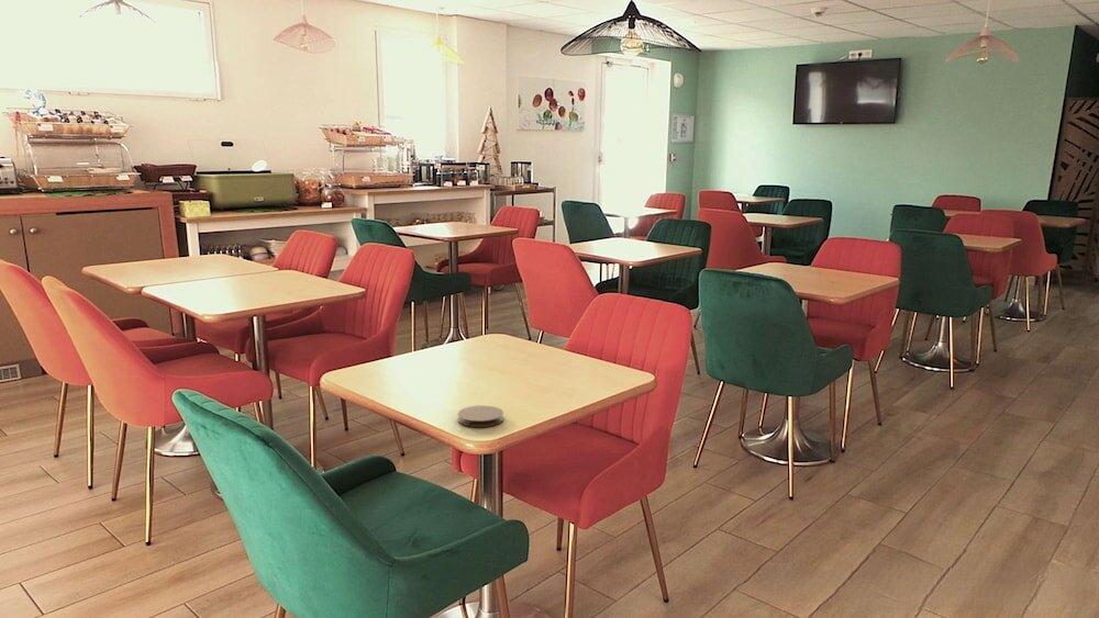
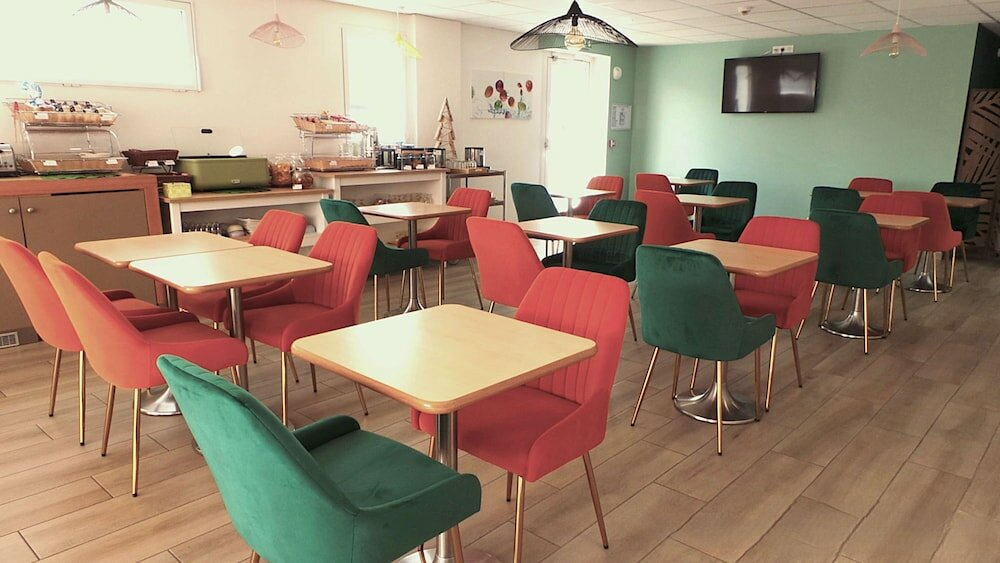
- coaster [457,404,504,428]
